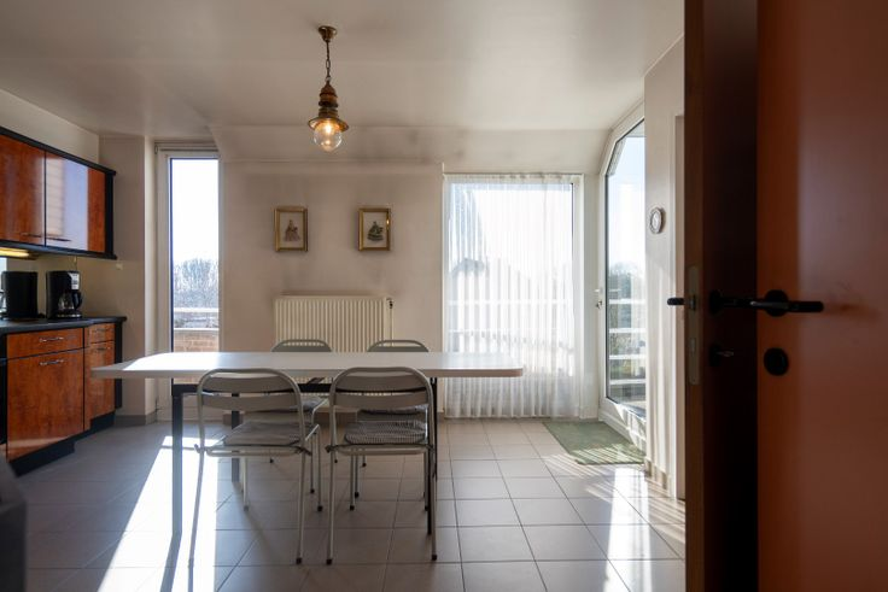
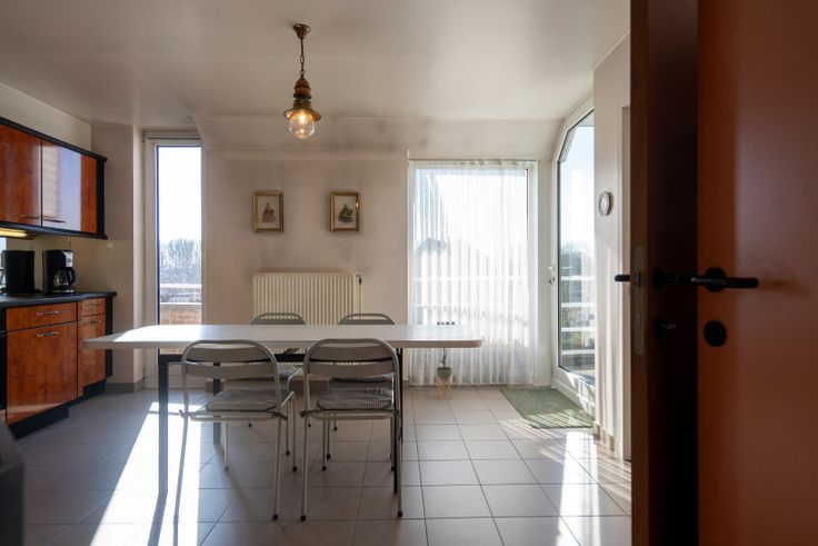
+ house plant [428,320,456,399]
